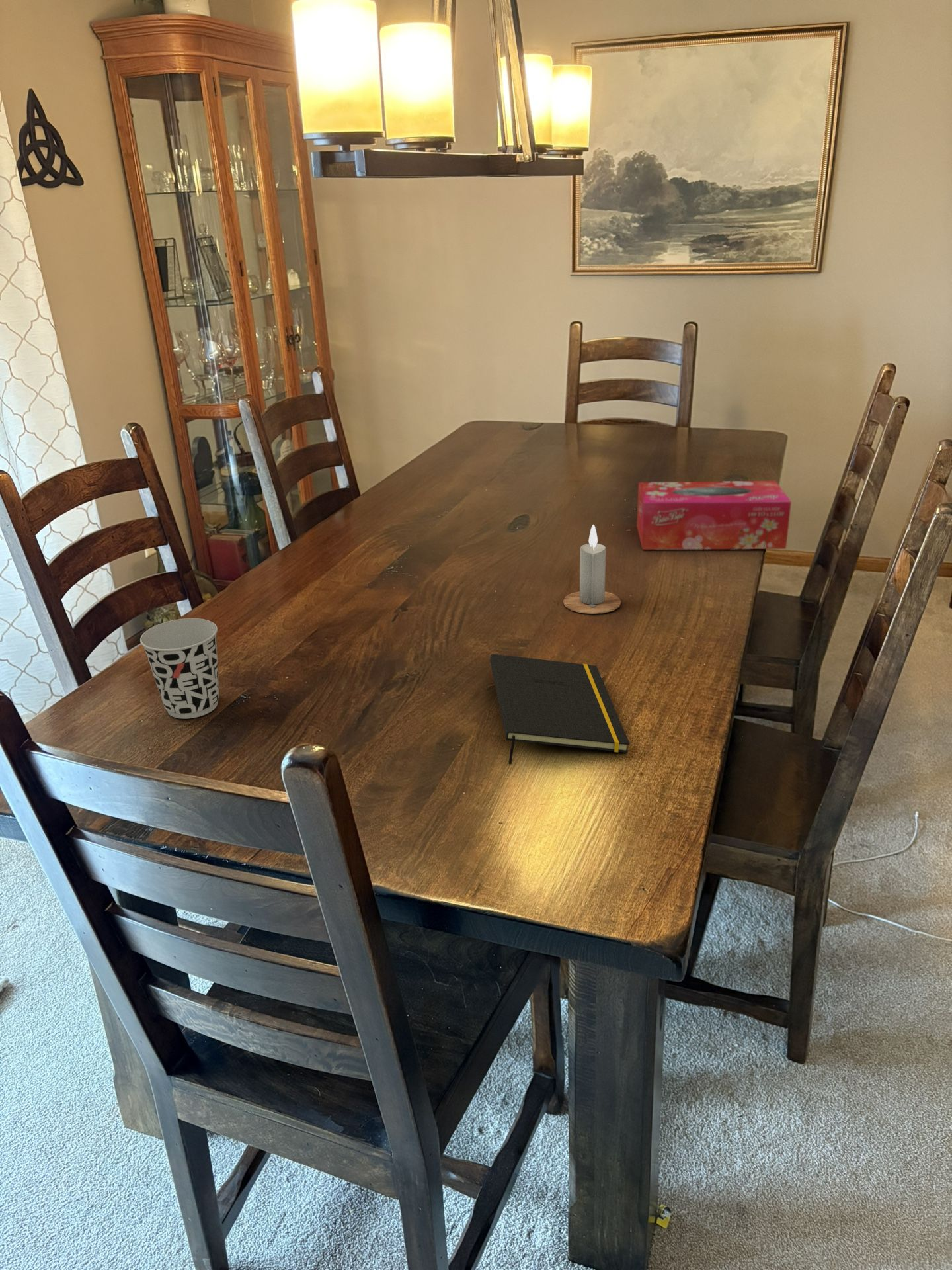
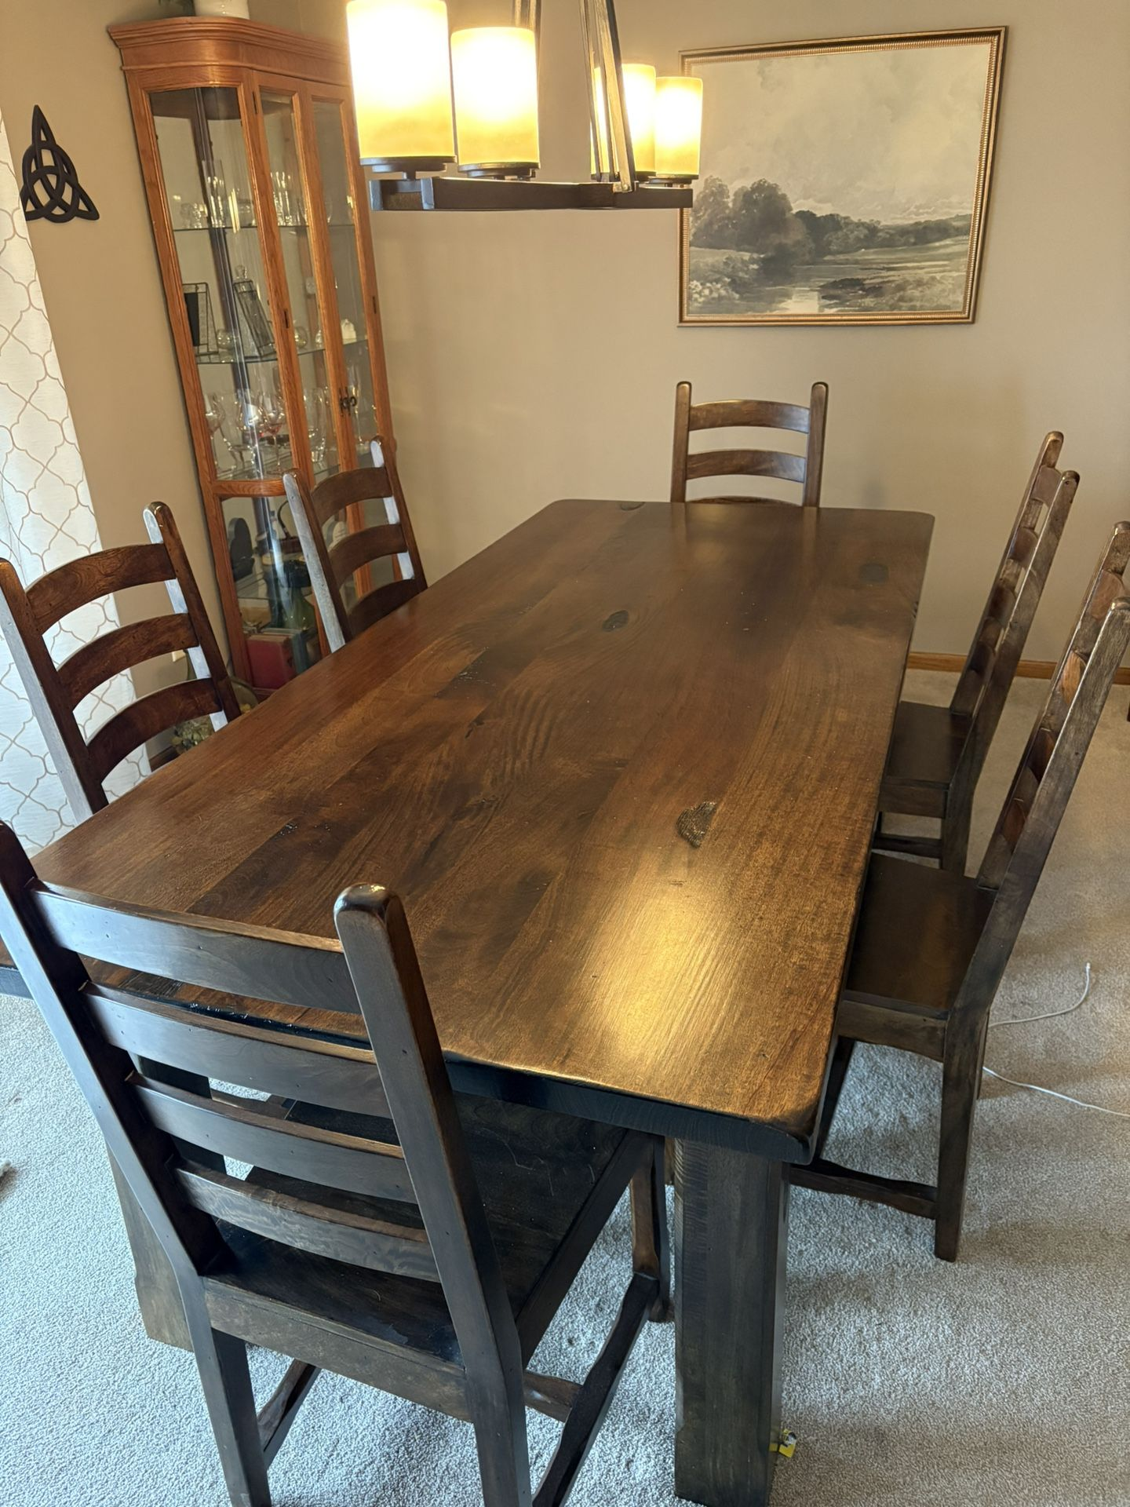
- notepad [489,654,631,765]
- candle [563,524,622,614]
- cup [139,618,220,719]
- tissue box [636,480,792,550]
